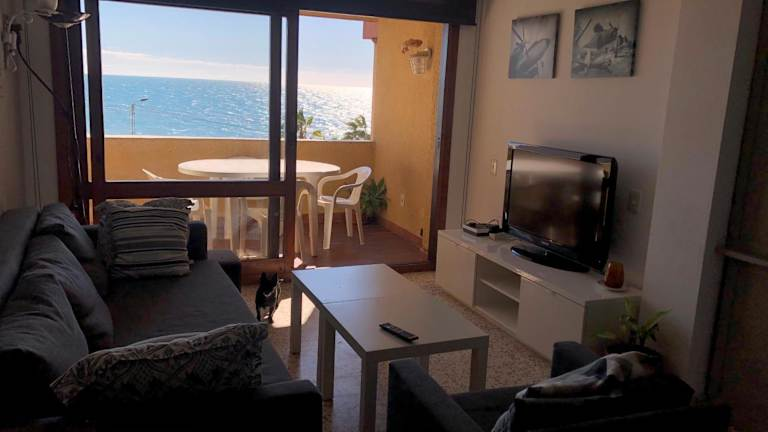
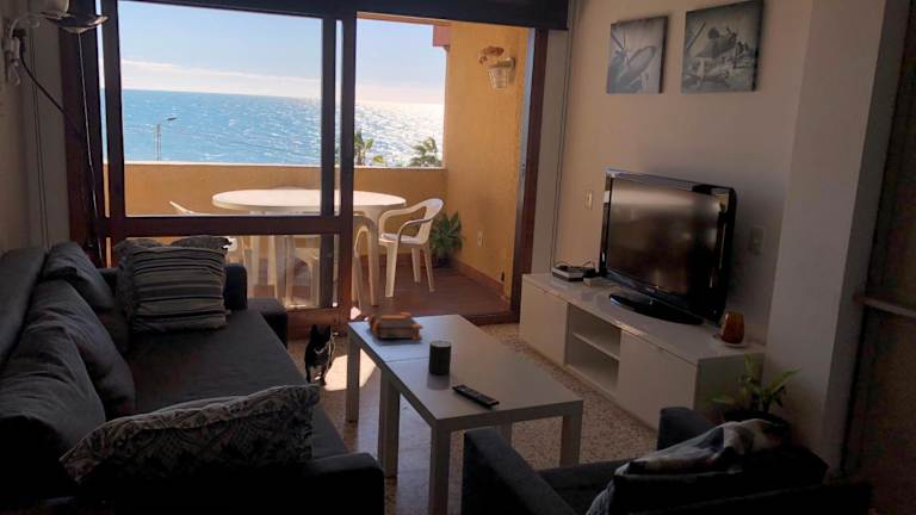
+ mug [427,340,453,376]
+ bible [366,312,425,341]
